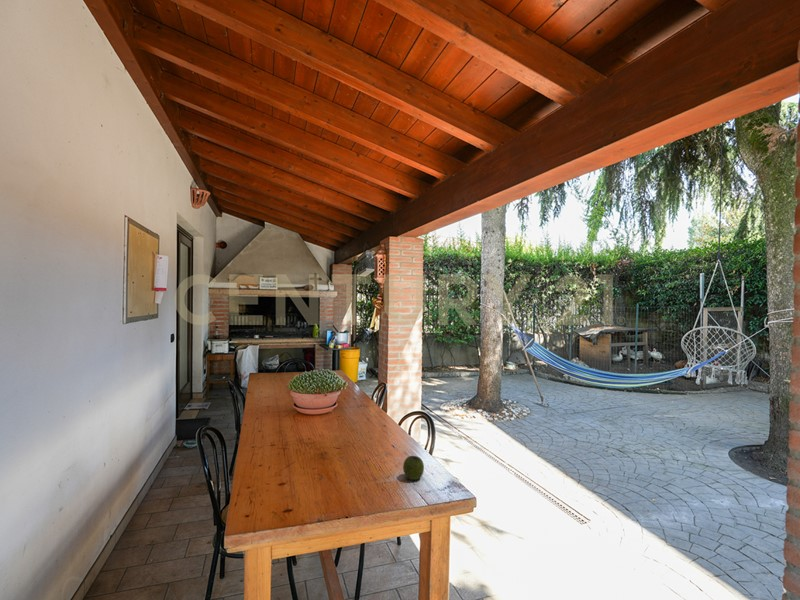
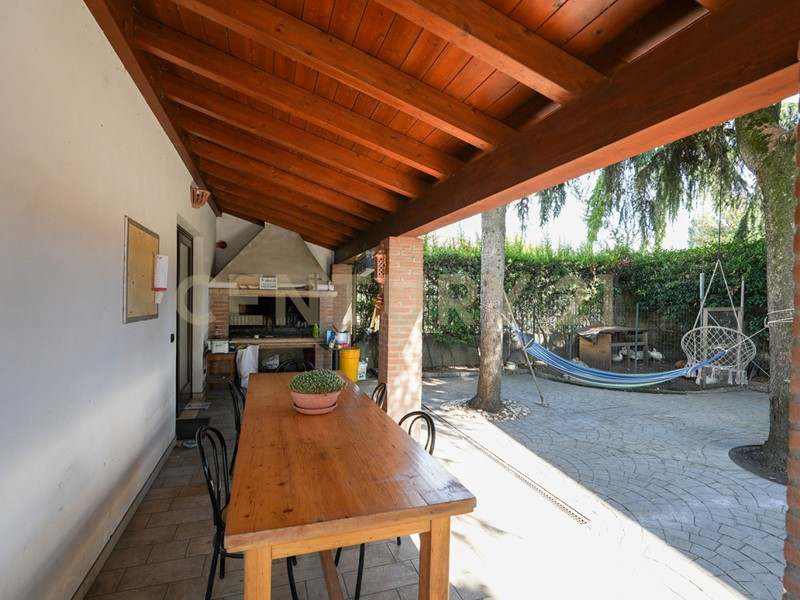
- apple [402,455,425,481]
